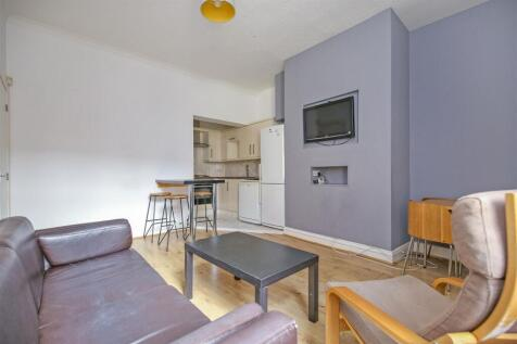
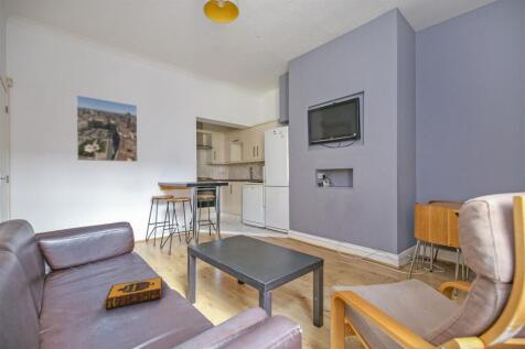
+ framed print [75,95,139,163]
+ hardback book [104,276,163,310]
